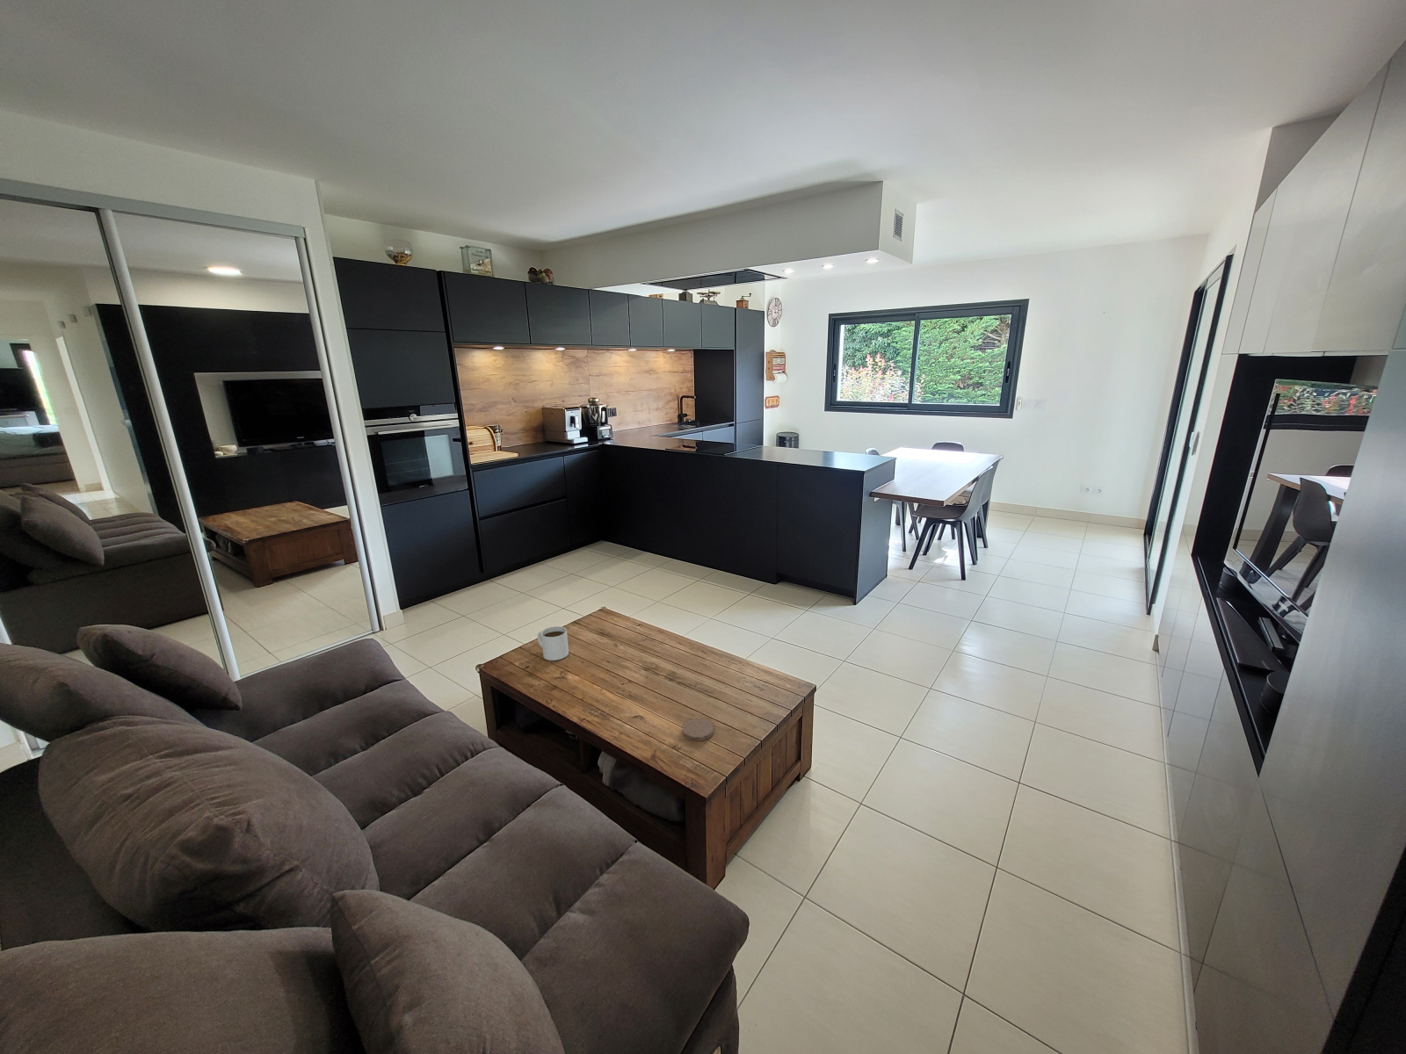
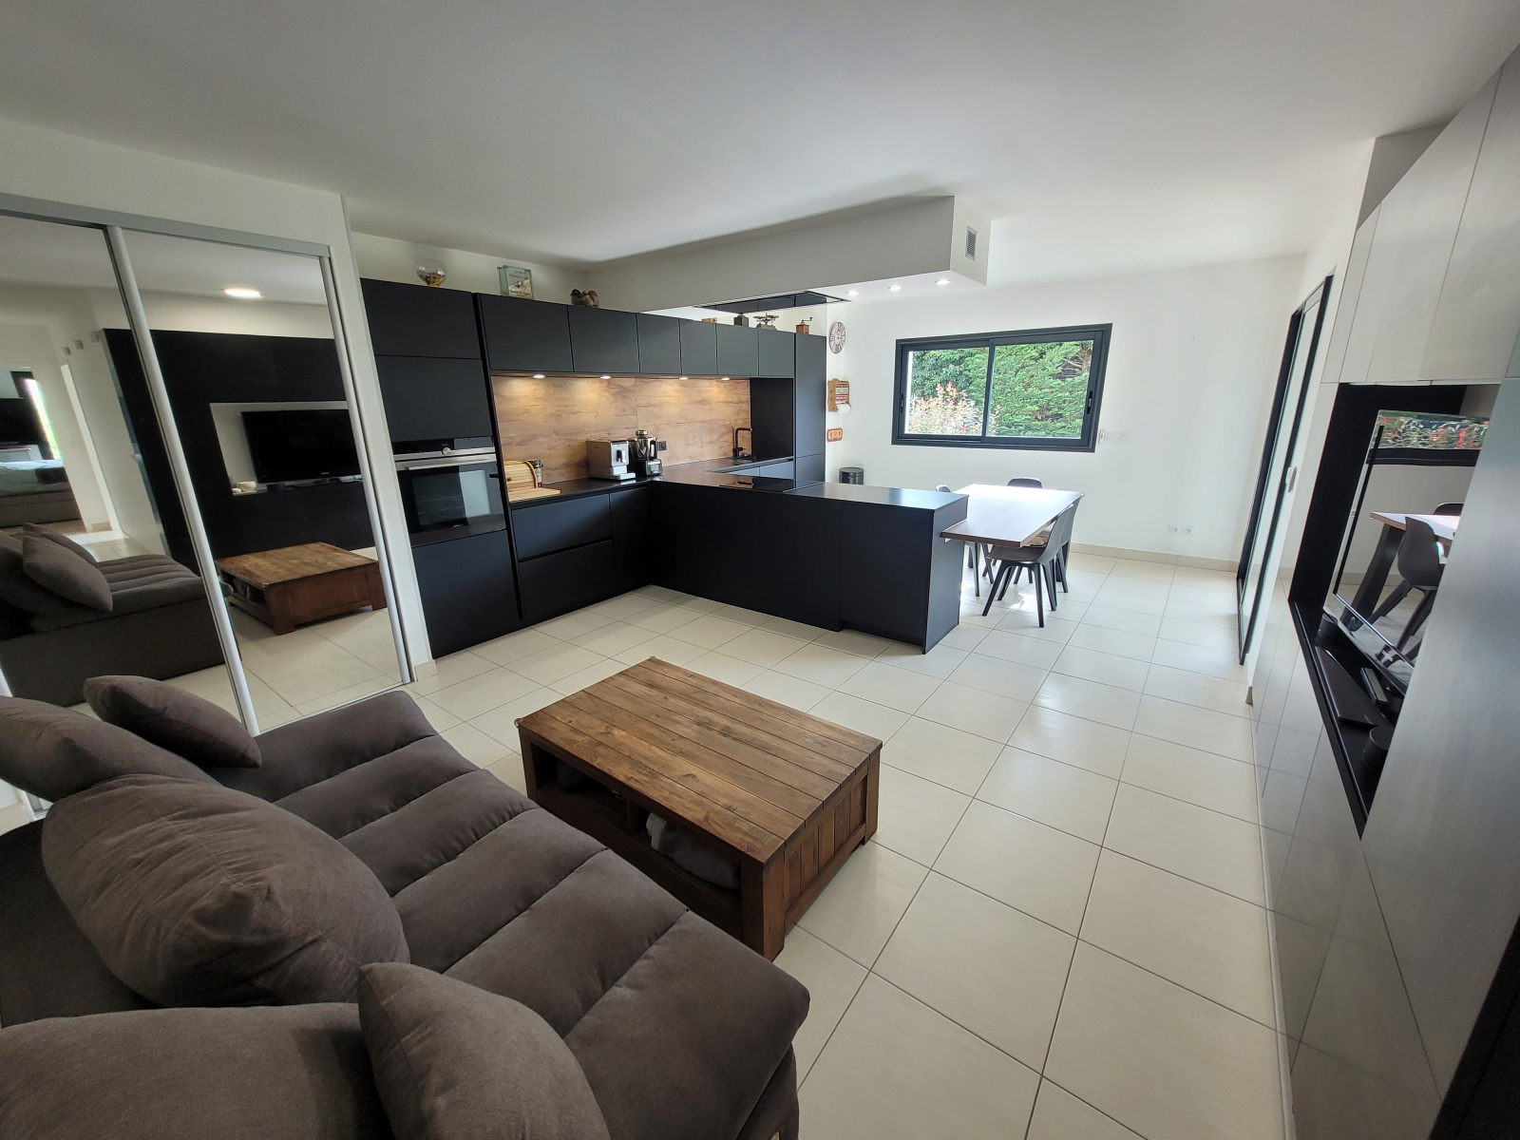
- mug [537,626,569,661]
- coaster [682,717,714,742]
